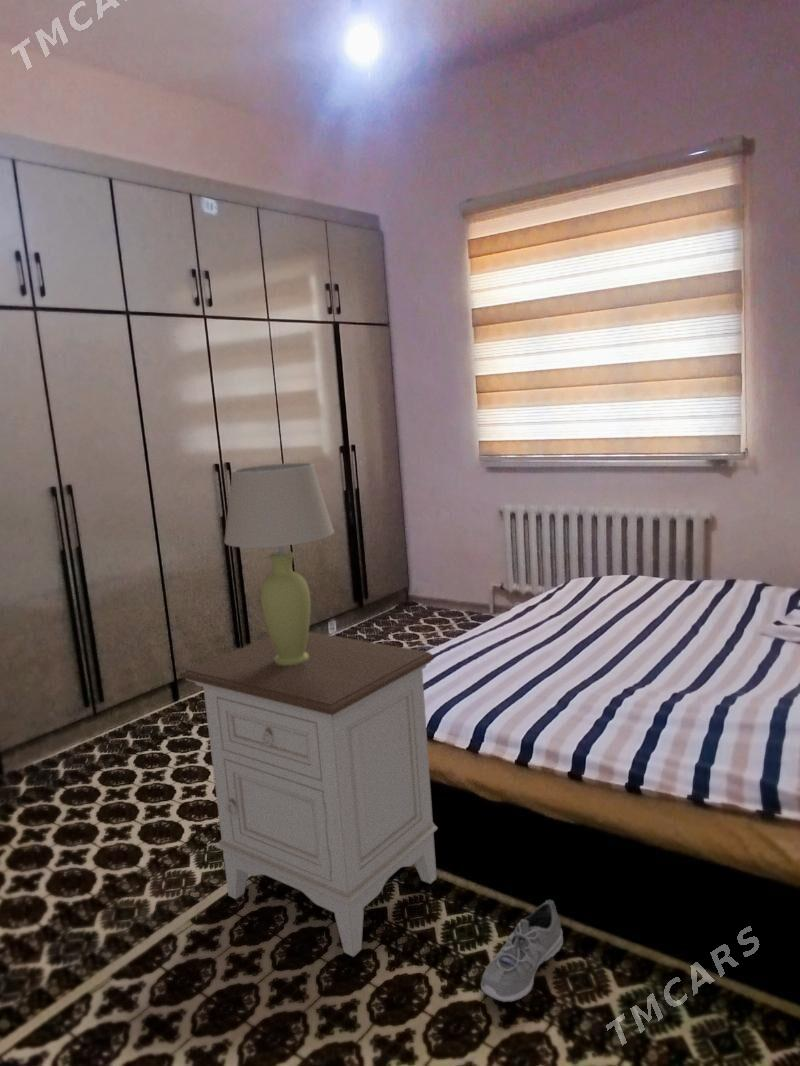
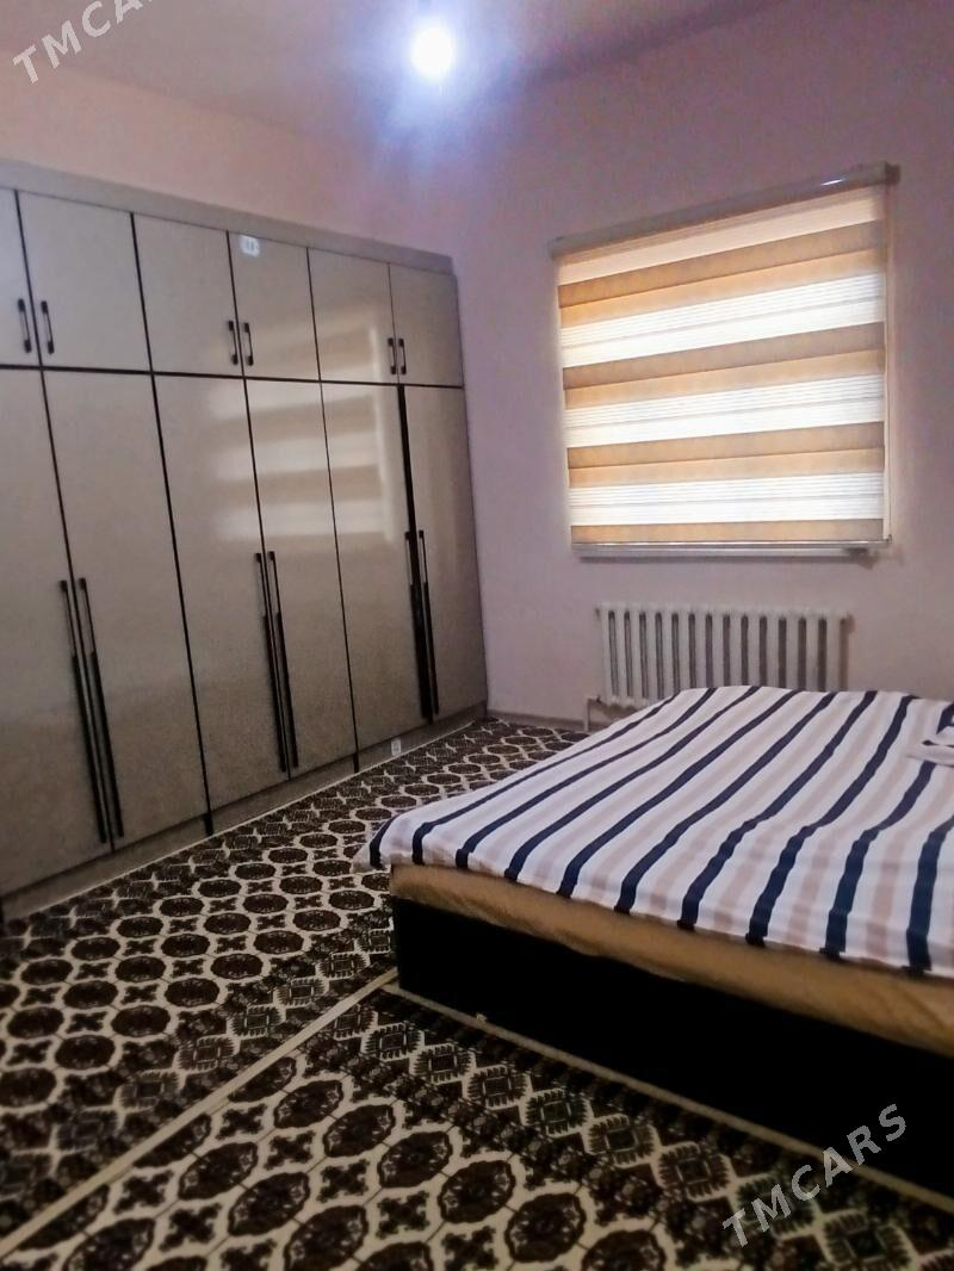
- sneaker [480,899,564,1003]
- table lamp [223,462,335,665]
- nightstand [178,631,439,958]
